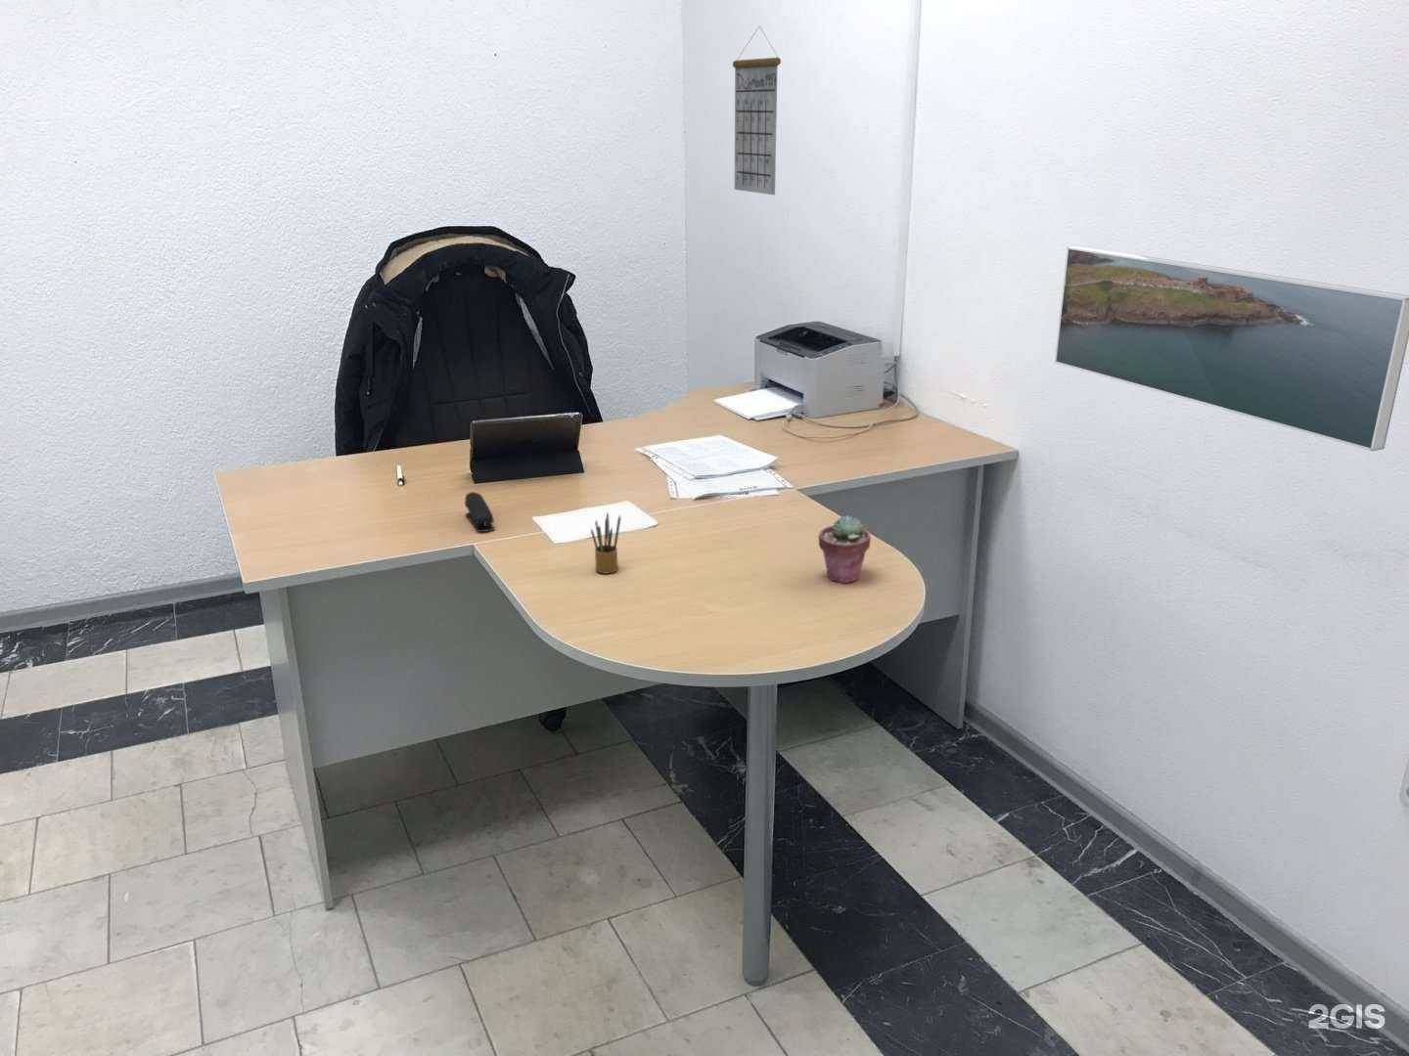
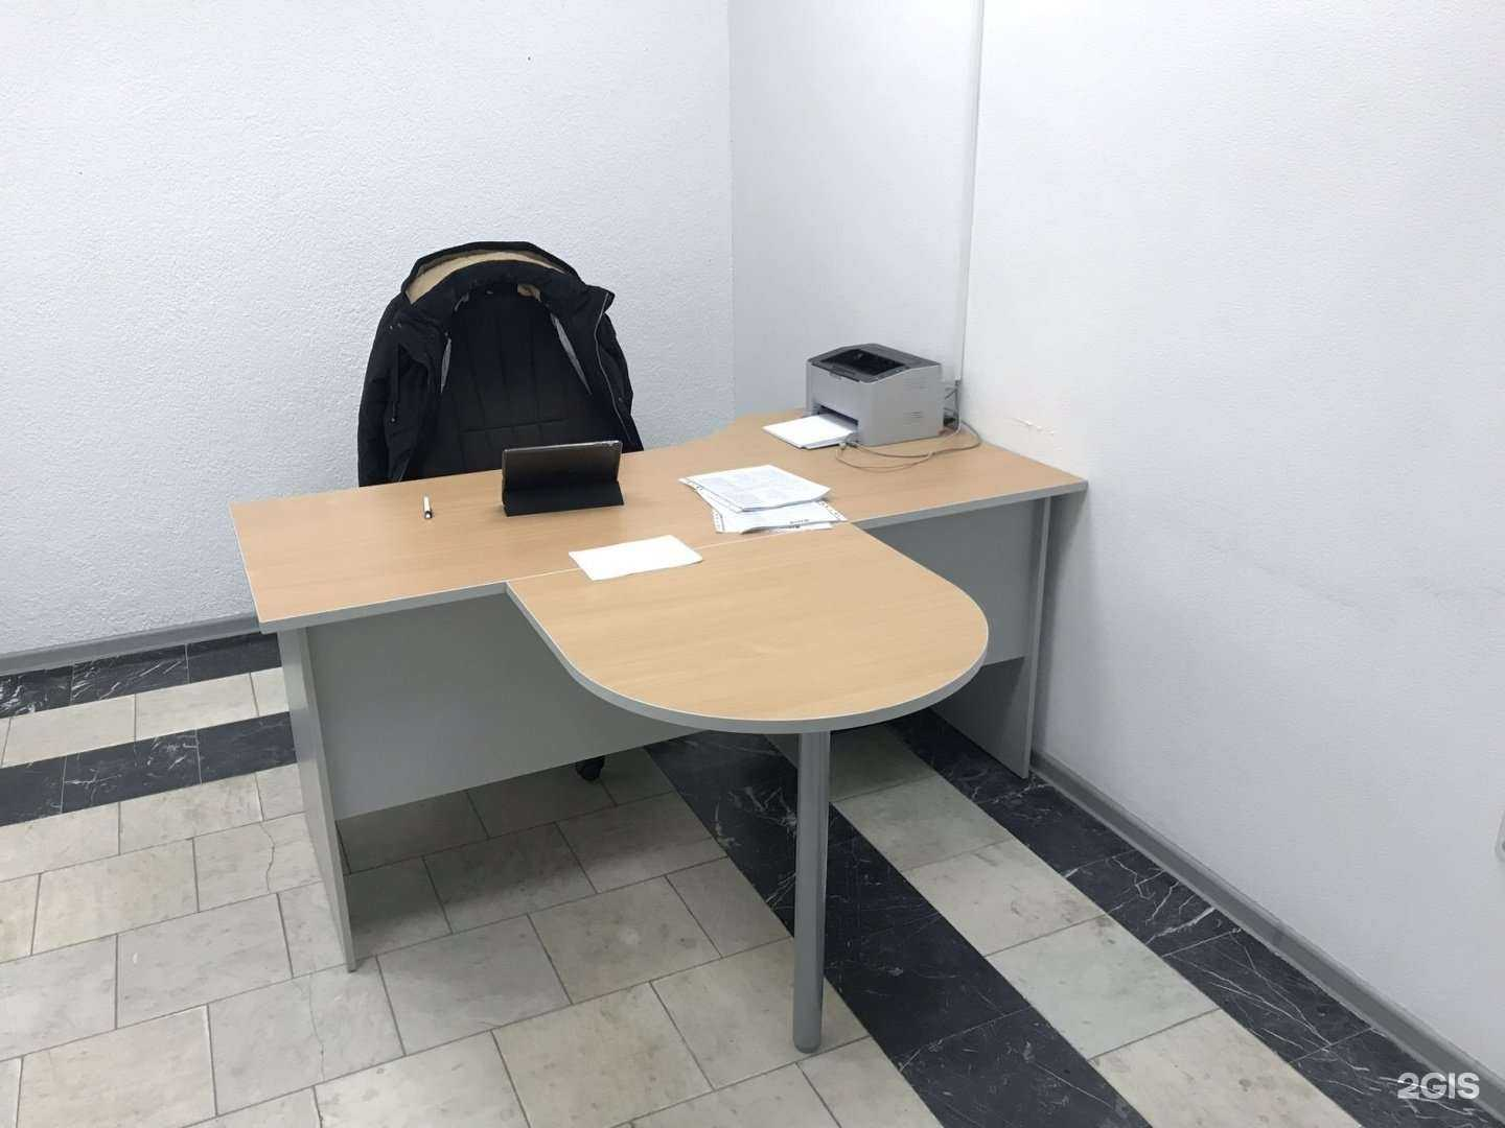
- calendar [732,26,782,196]
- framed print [1054,245,1409,451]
- potted succulent [817,515,872,585]
- pencil box [590,511,621,575]
- stapler [464,491,495,532]
